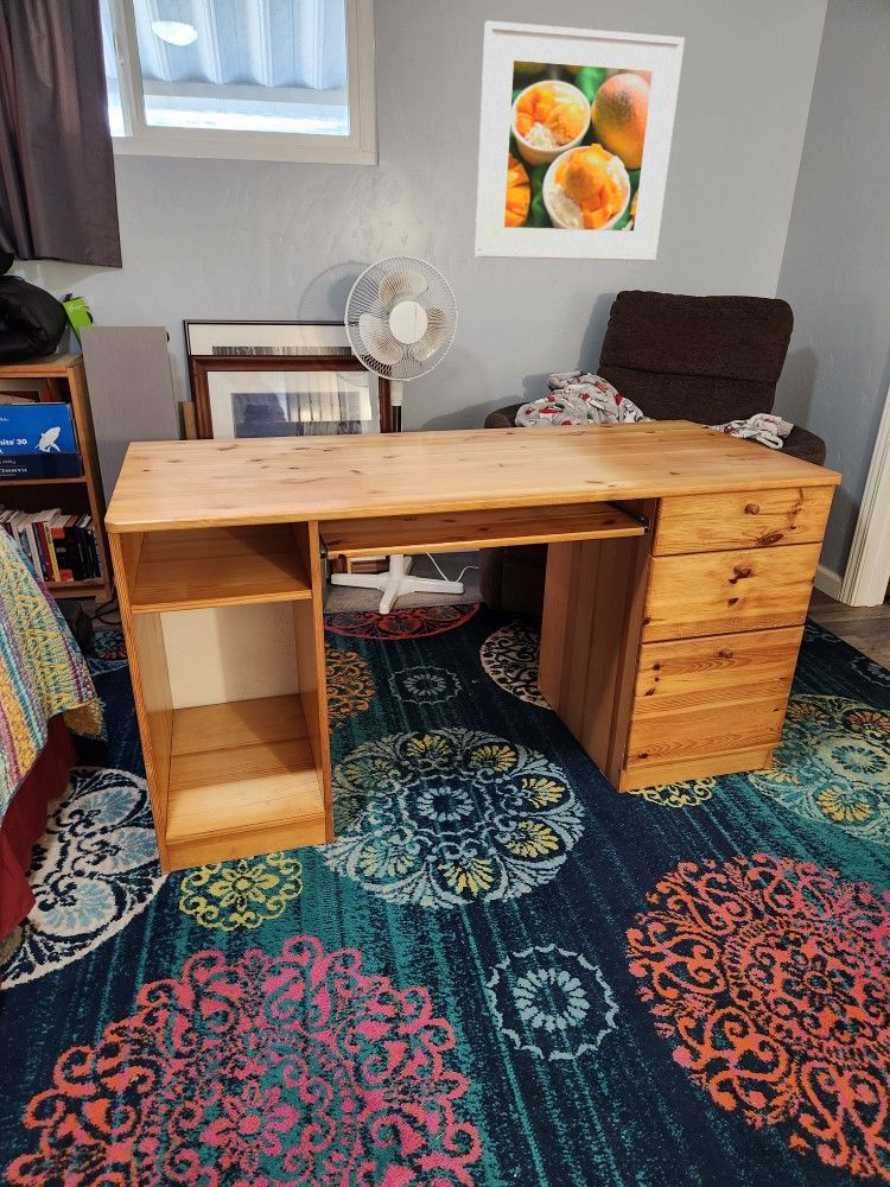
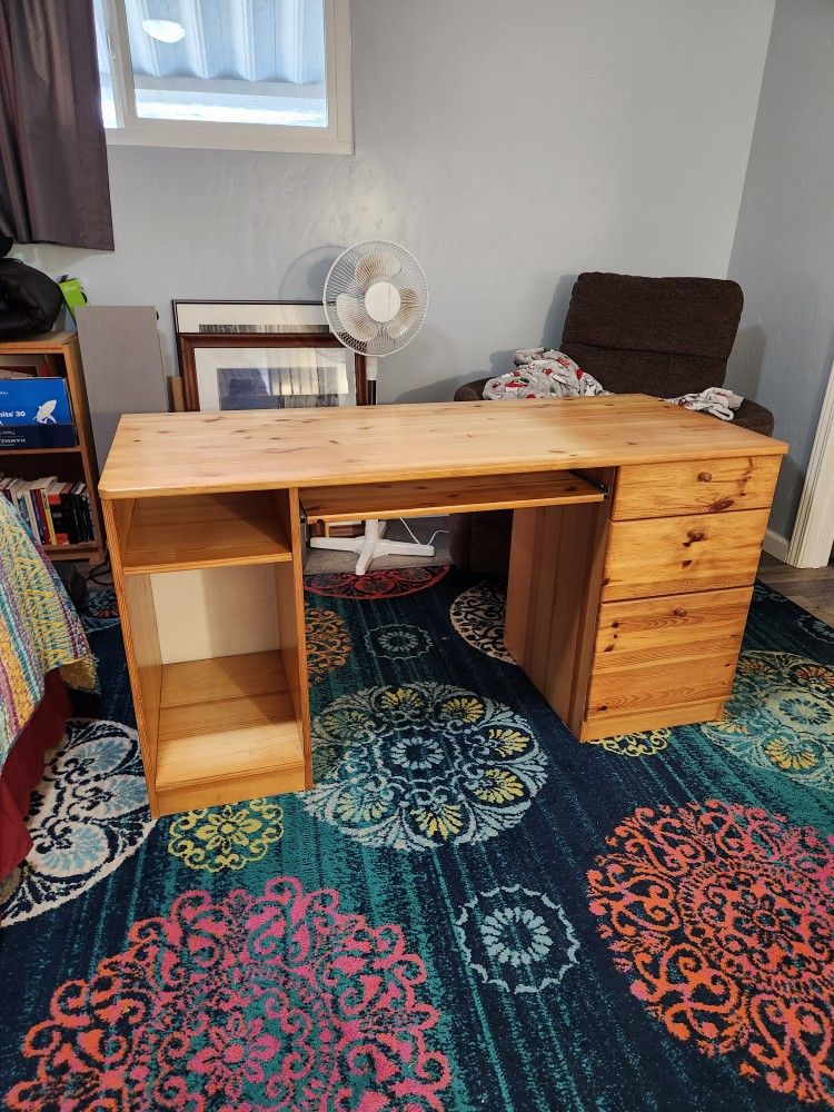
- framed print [473,20,686,262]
